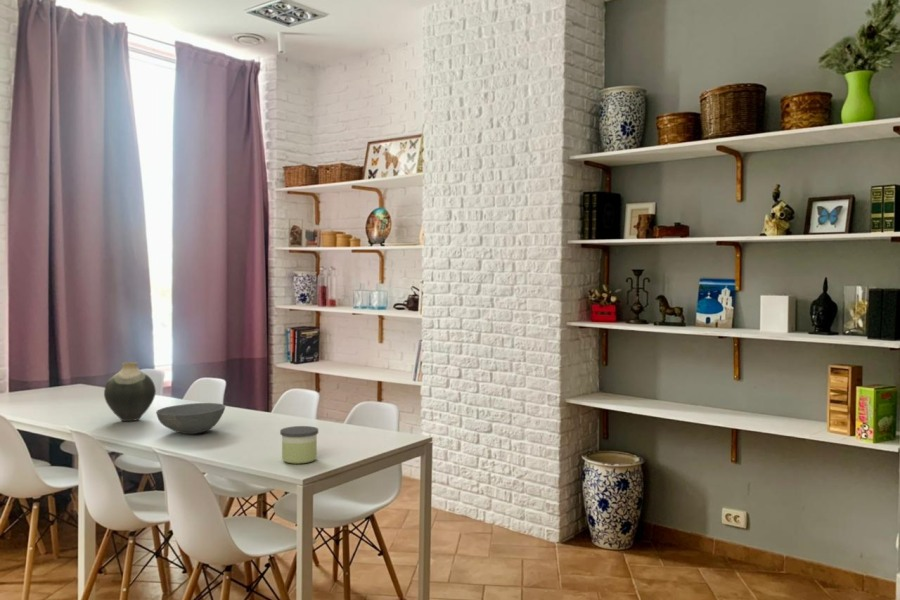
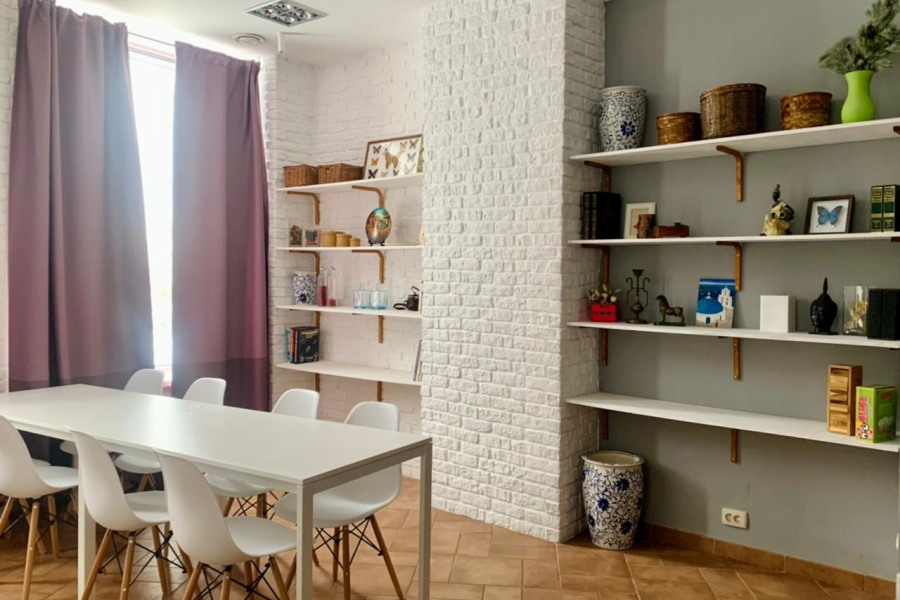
- vase [103,361,157,422]
- bowl [155,402,226,435]
- candle [279,425,319,465]
